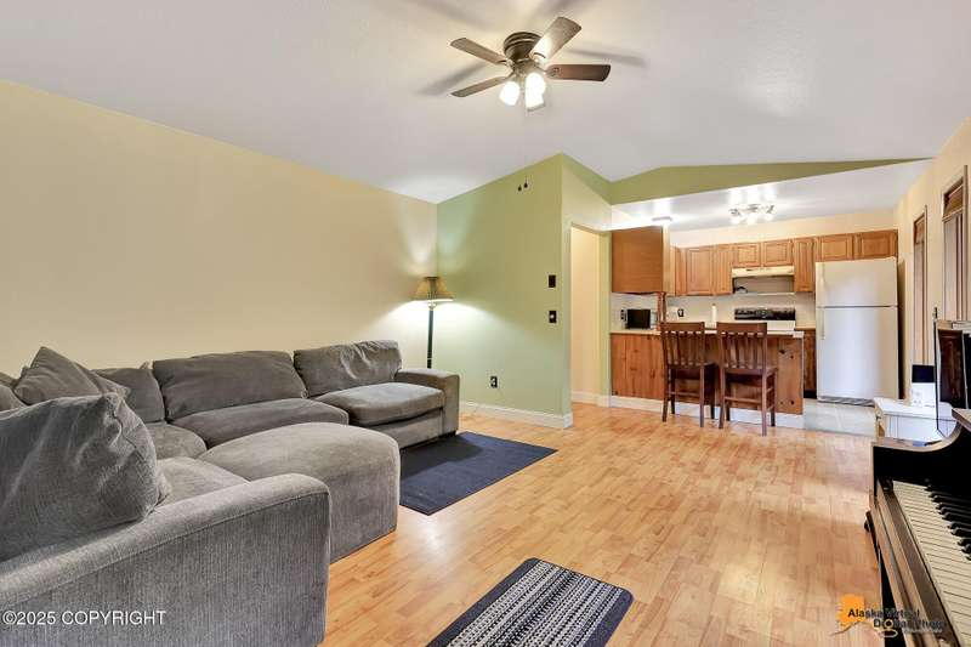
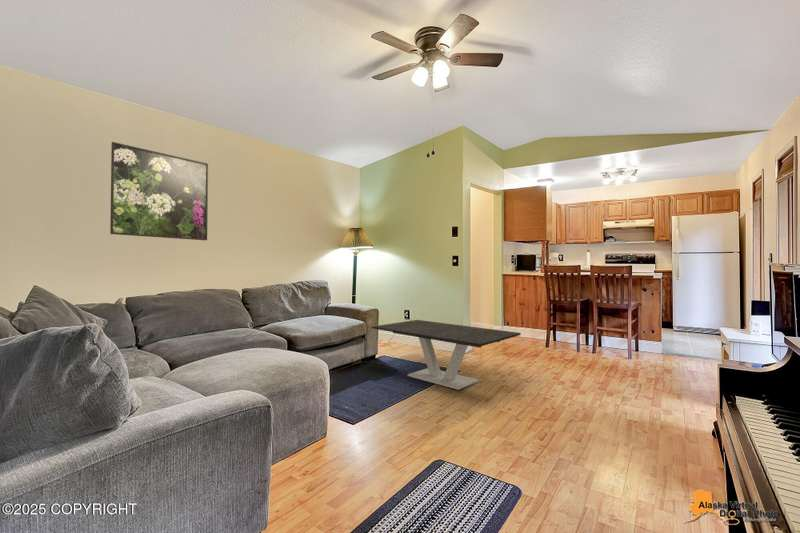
+ coffee table [371,319,522,391]
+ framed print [109,141,209,241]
